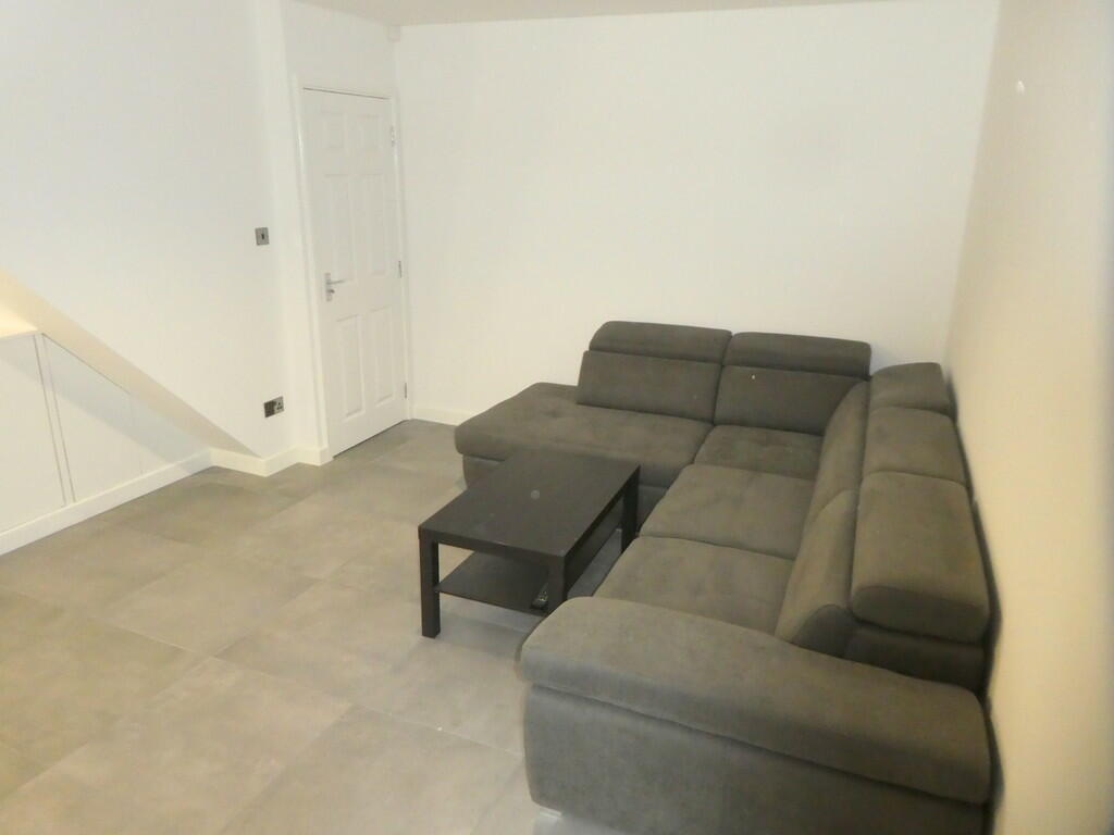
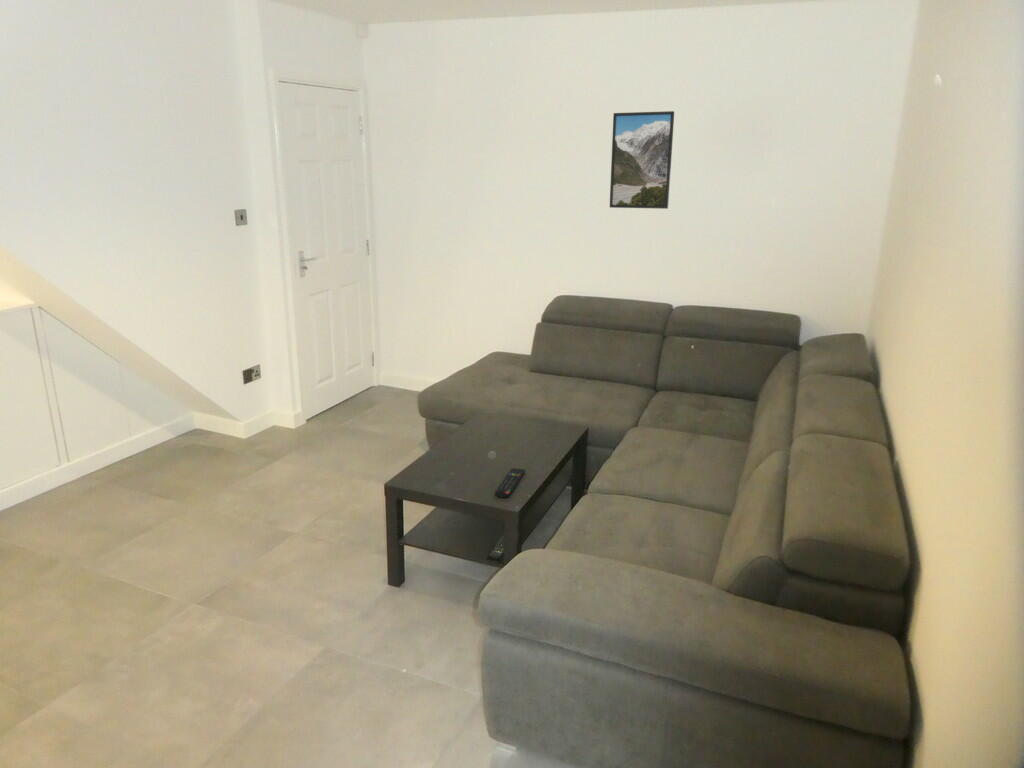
+ remote control [494,467,526,498]
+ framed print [609,110,675,210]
